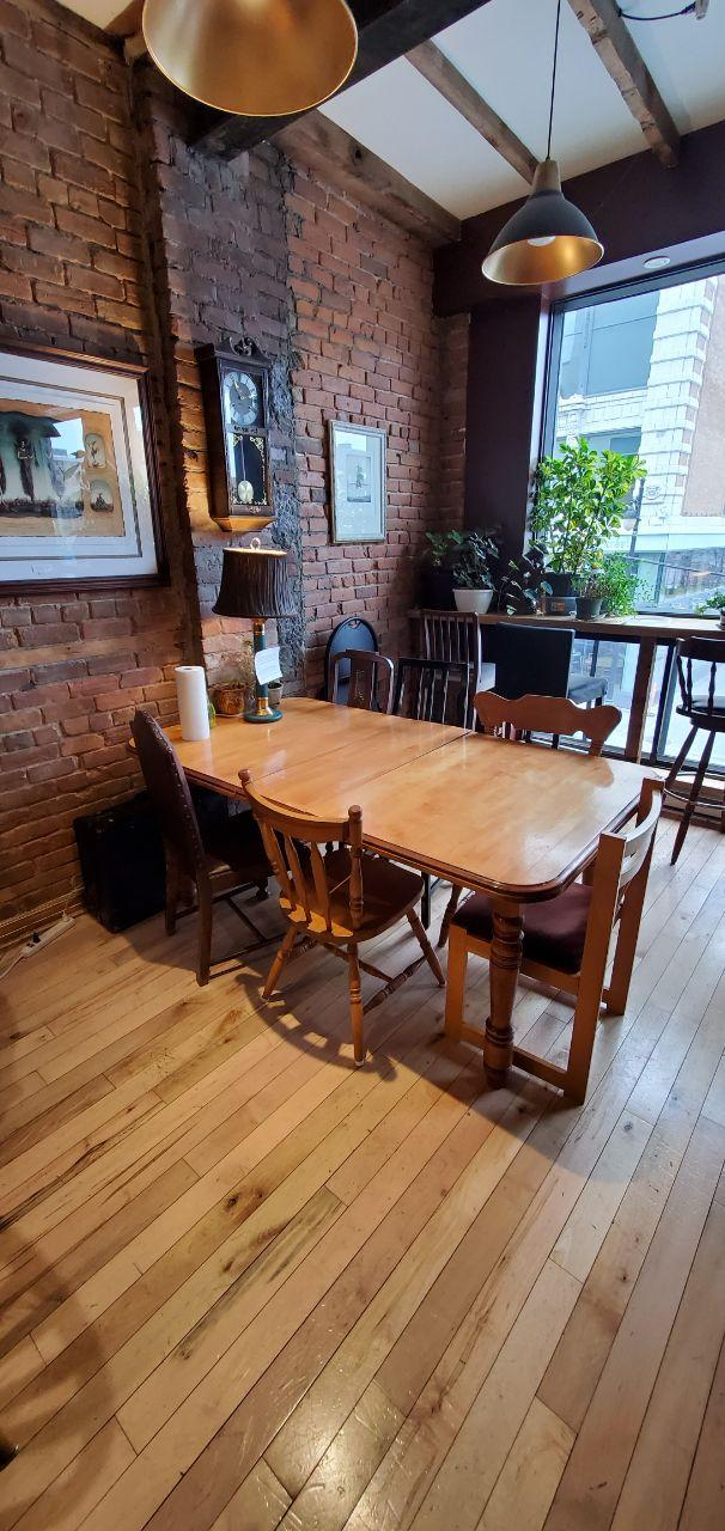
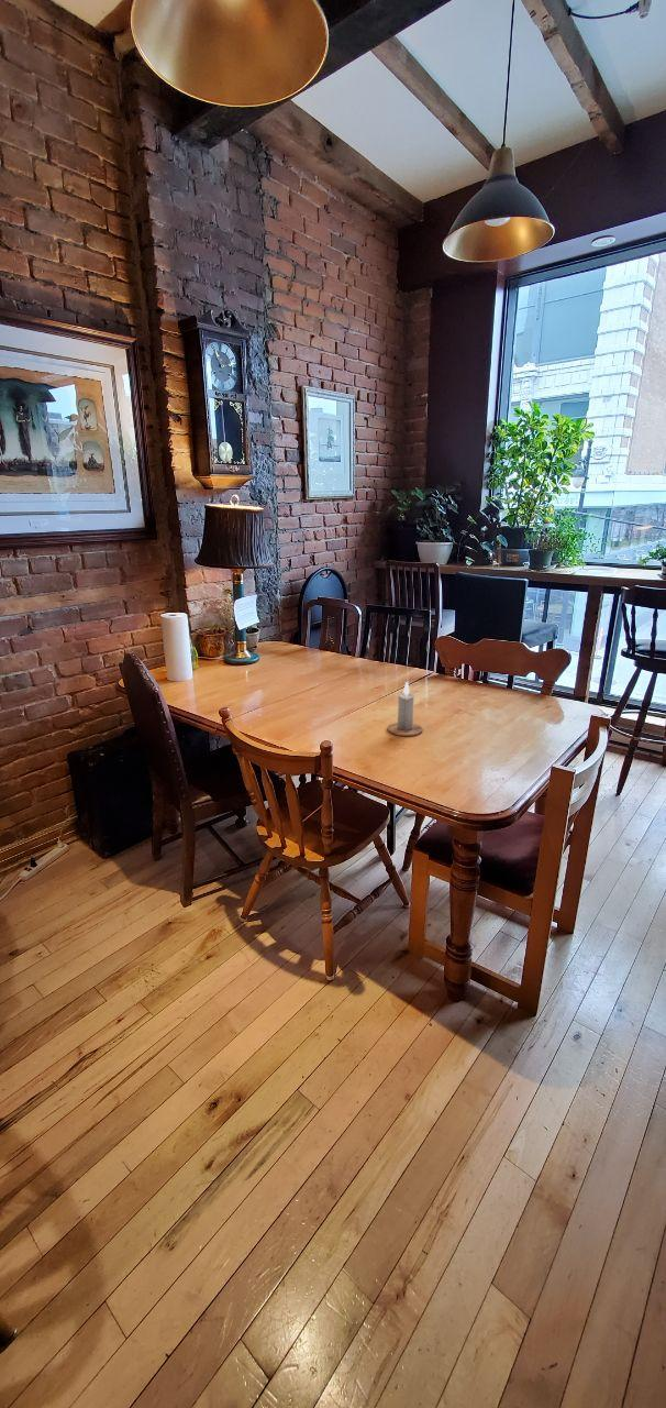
+ candle [386,681,424,737]
